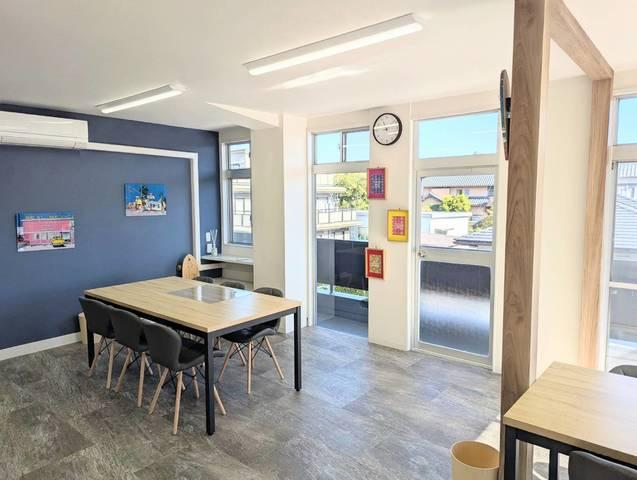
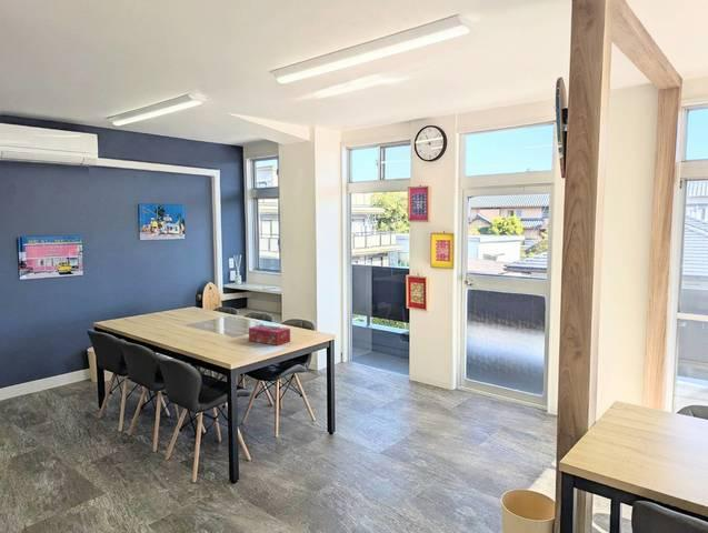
+ tissue box [248,323,291,346]
